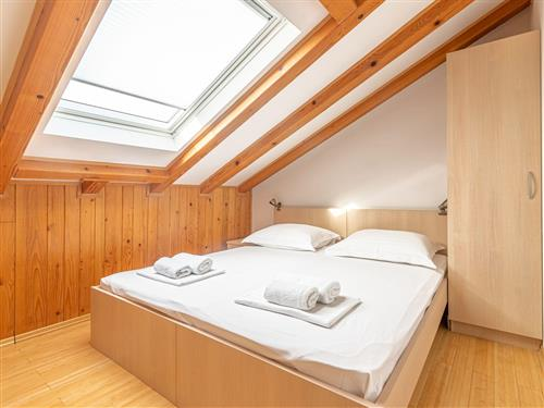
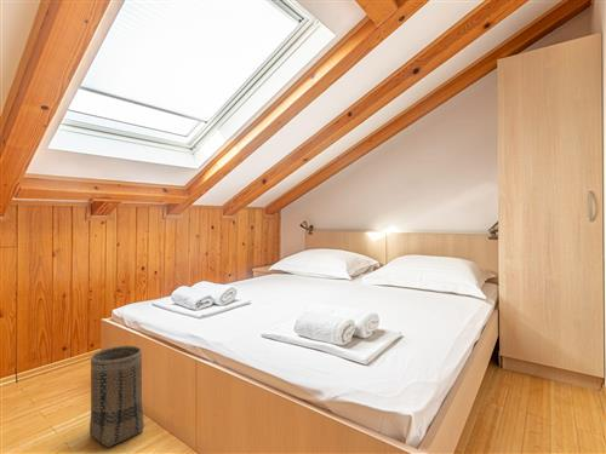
+ basket [88,345,145,448]
